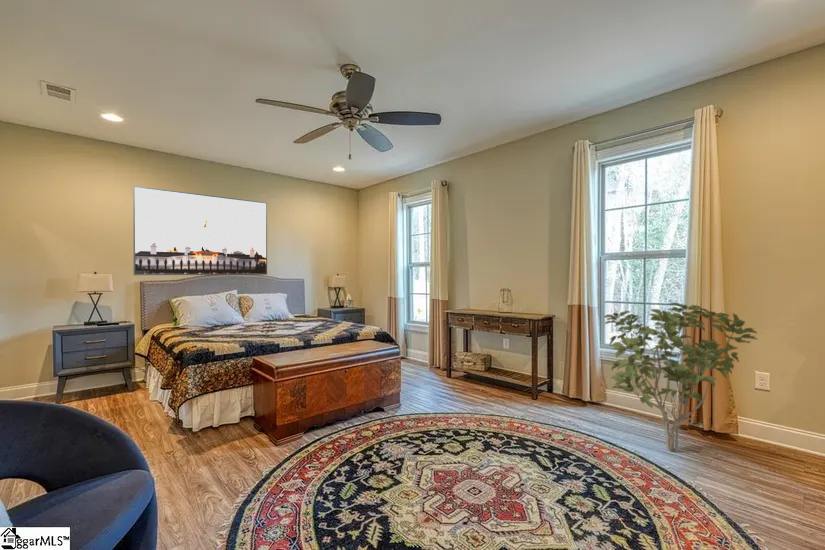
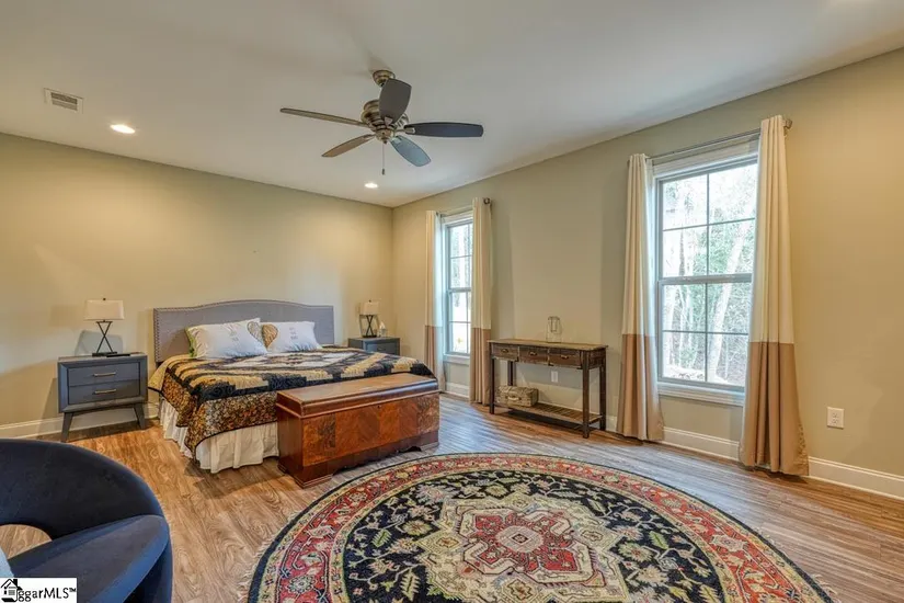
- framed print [132,185,268,276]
- shrub [603,302,758,452]
